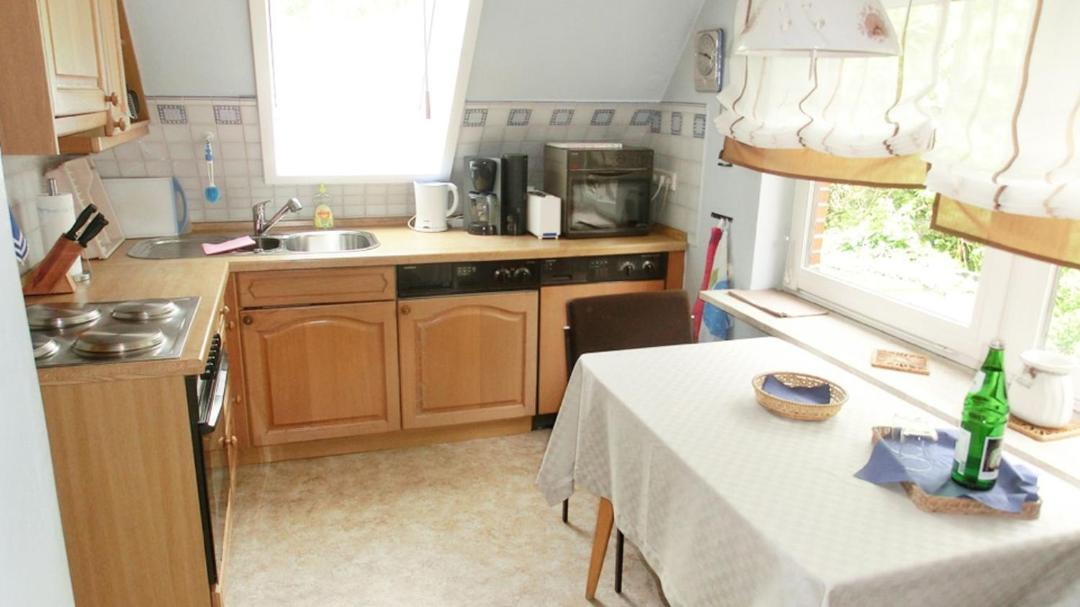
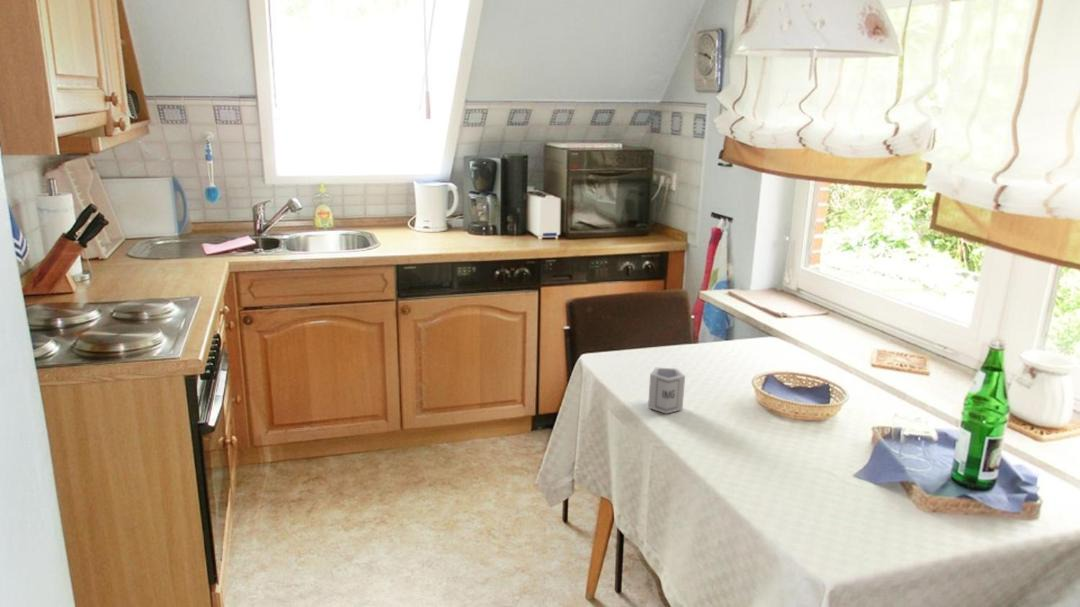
+ cup [647,367,686,415]
